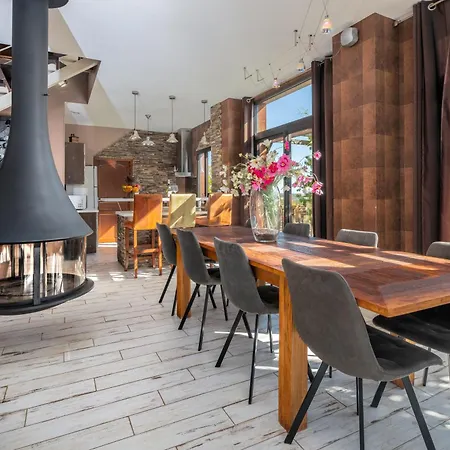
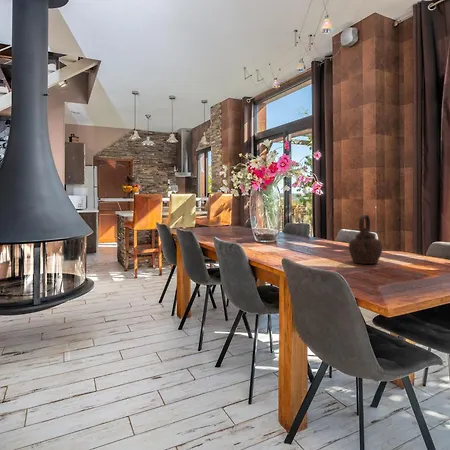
+ teapot [348,214,383,265]
